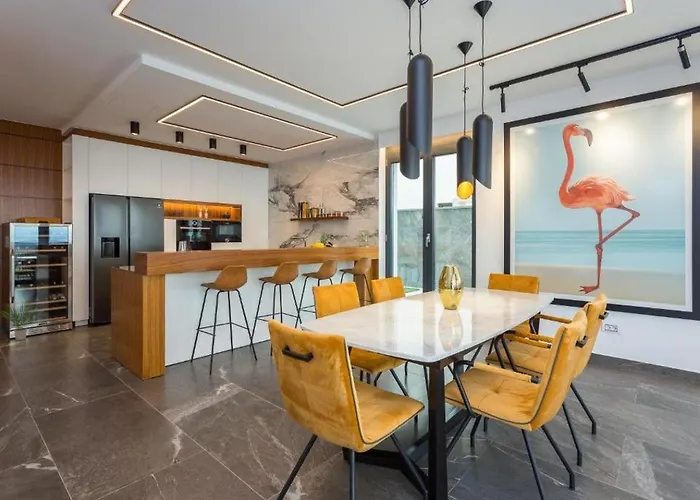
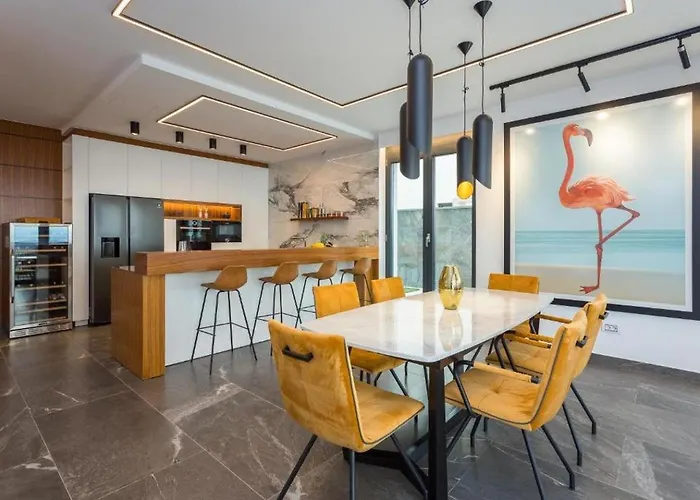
- potted plant [0,299,42,341]
